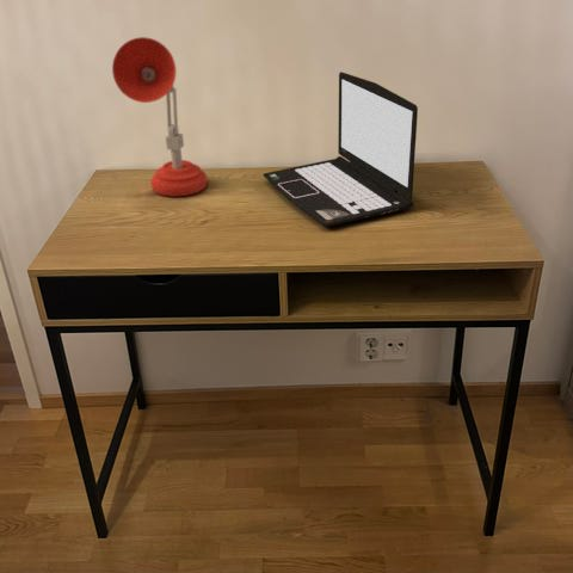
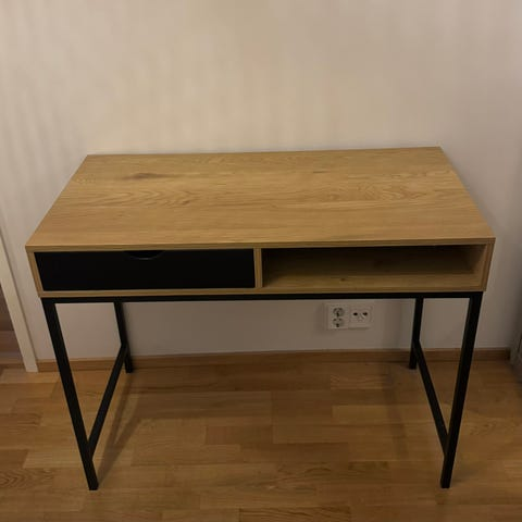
- desk lamp [111,36,209,197]
- laptop [261,70,419,228]
